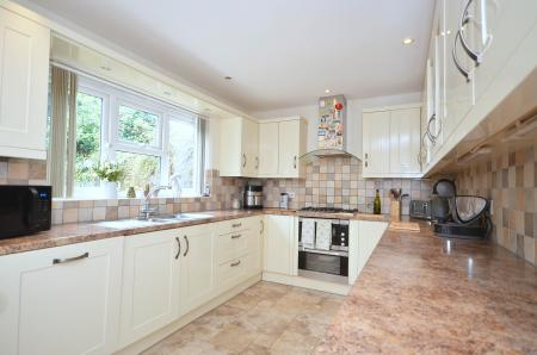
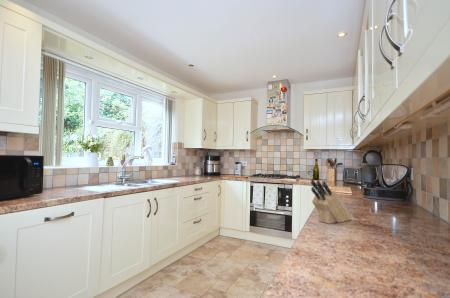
+ knife block [310,178,353,225]
